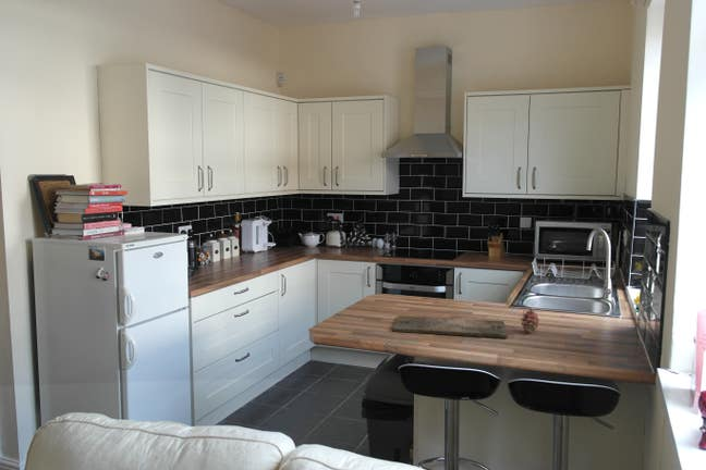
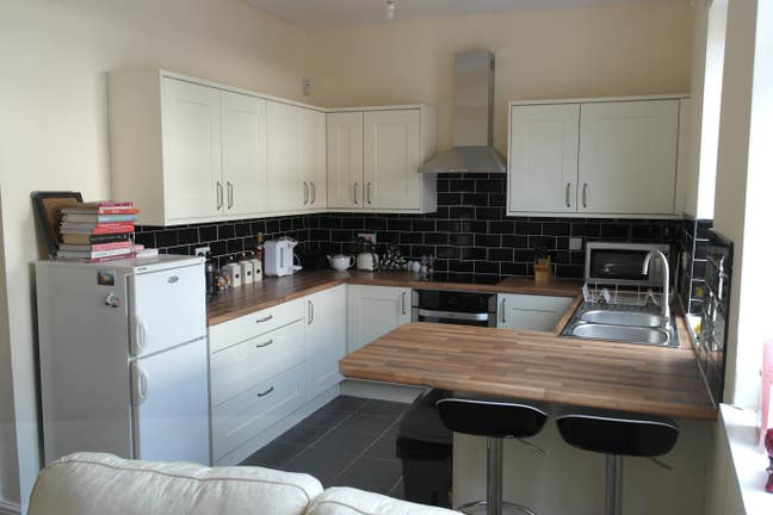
- cutting board [391,314,509,338]
- fruit [519,306,540,334]
